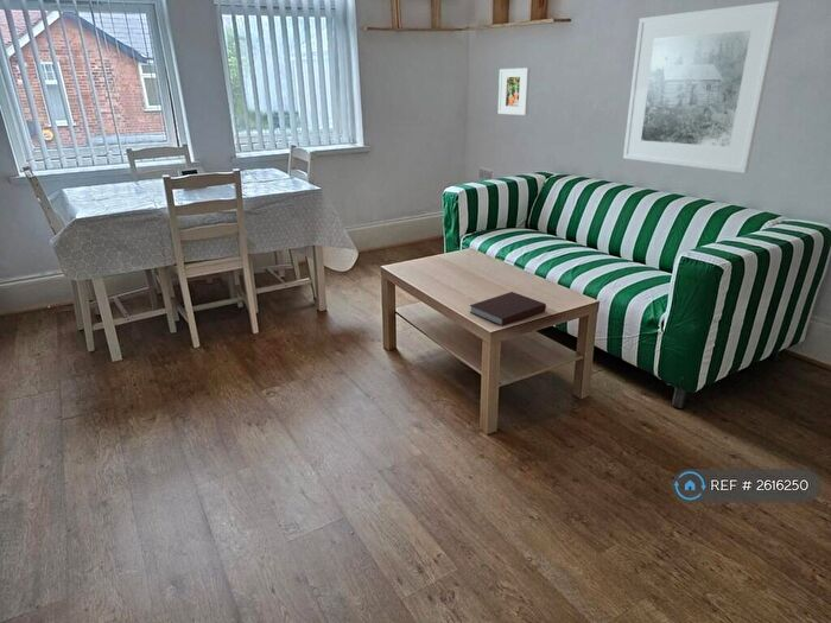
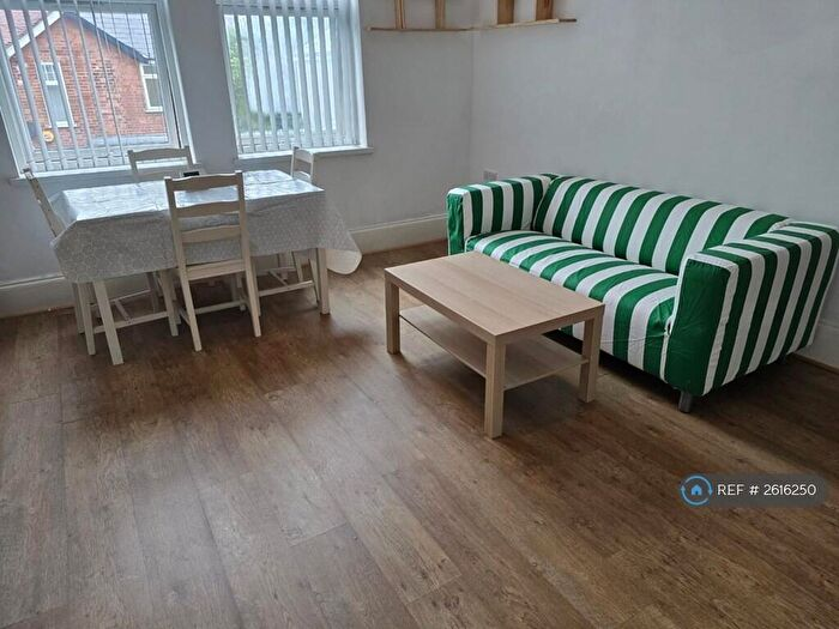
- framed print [622,0,784,174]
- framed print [497,66,531,116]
- notebook [469,291,547,328]
